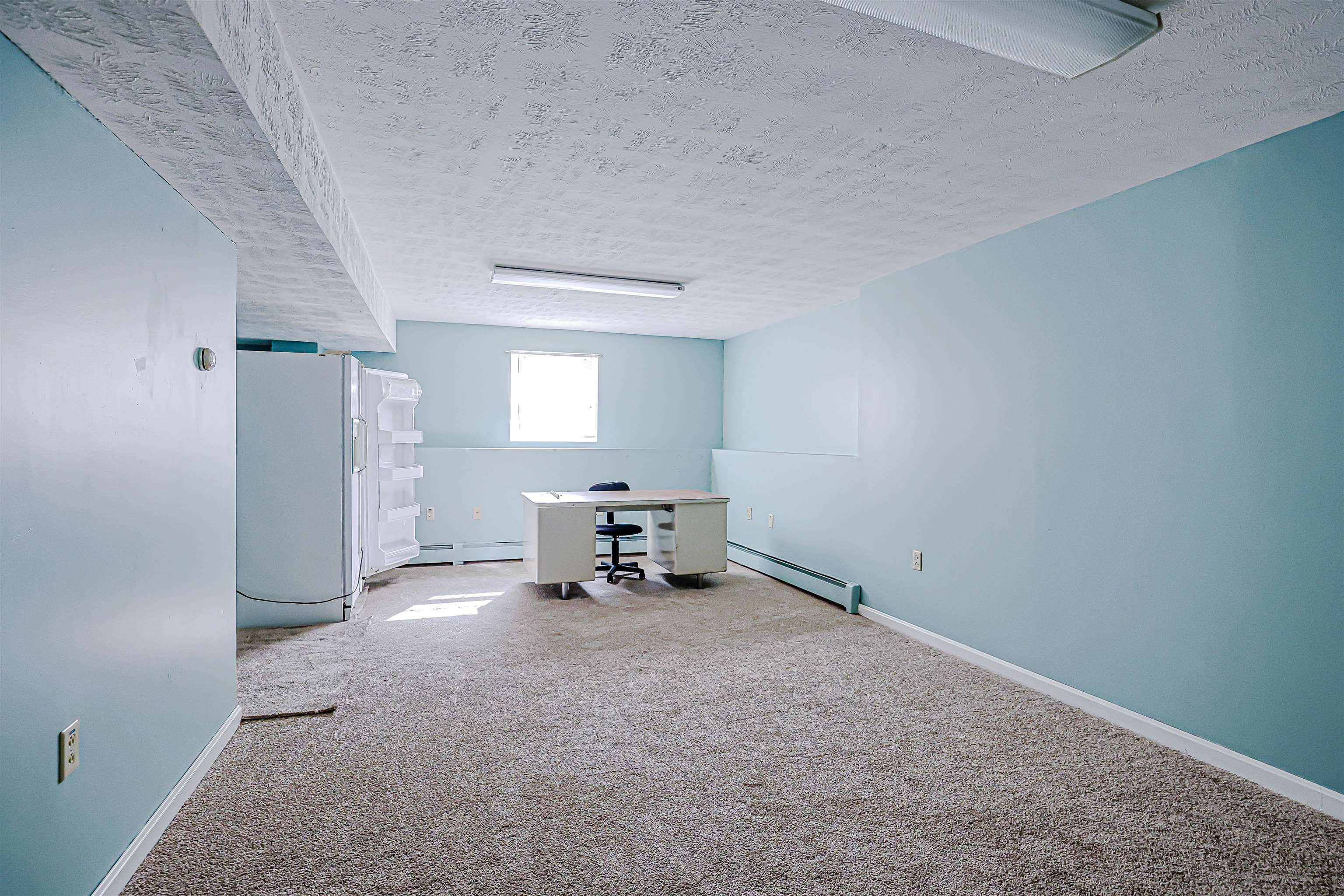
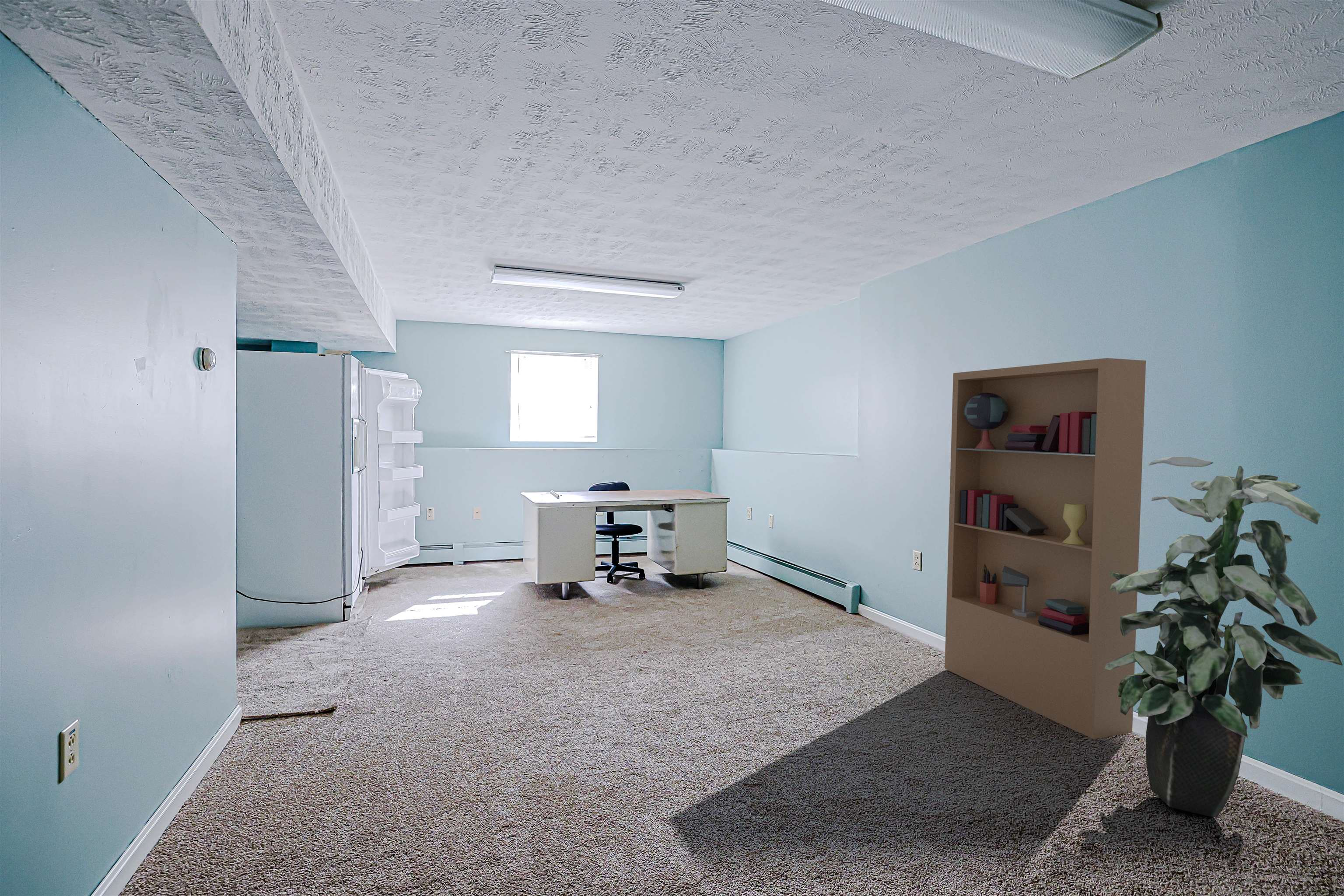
+ indoor plant [1105,456,1343,818]
+ bookcase [944,357,1146,740]
